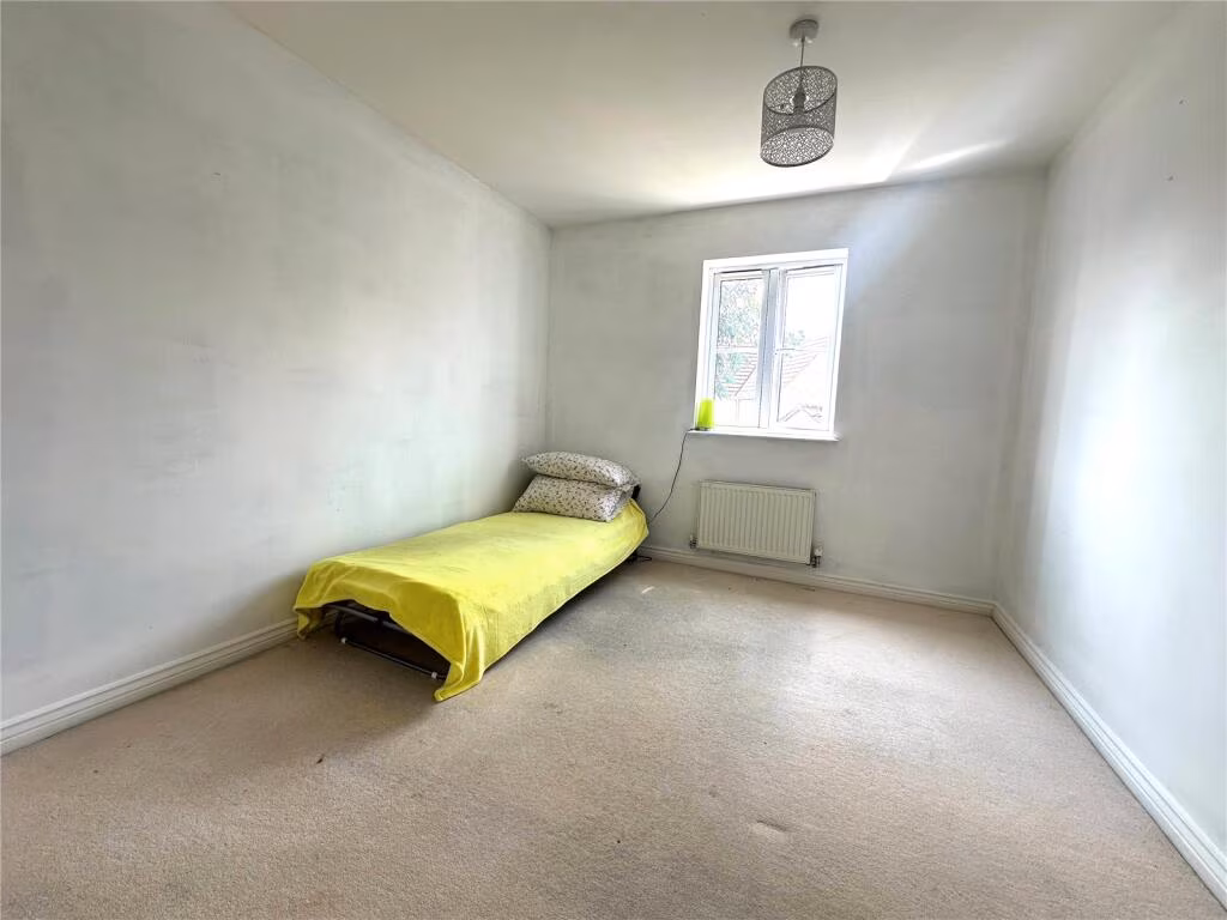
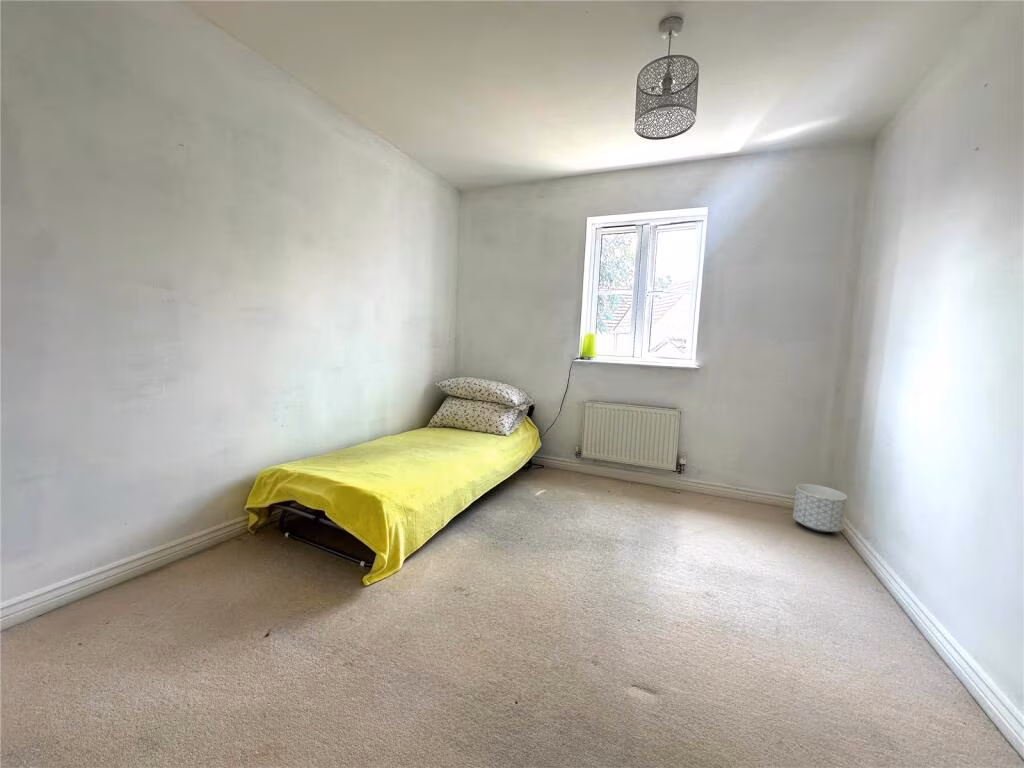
+ planter [792,483,848,533]
